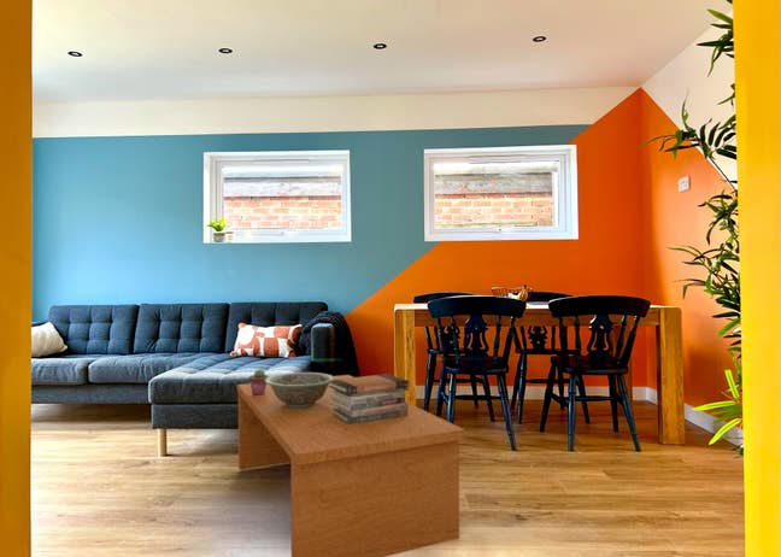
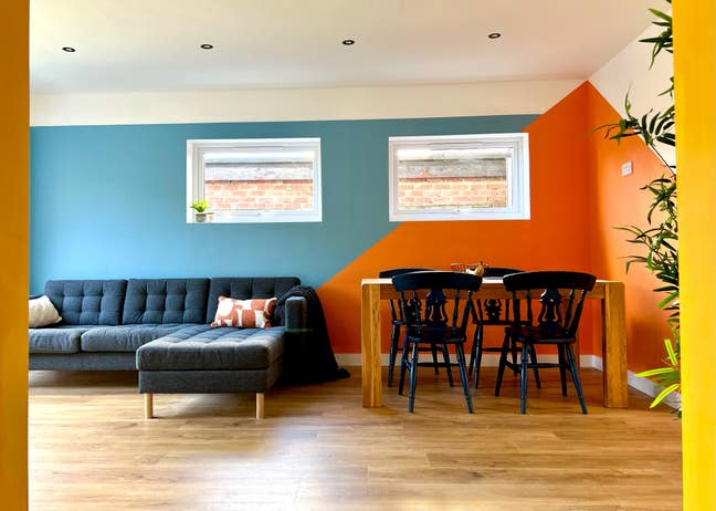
- decorative bowl [265,371,335,409]
- potted succulent [248,368,270,395]
- book stack [329,373,410,424]
- coffee table [236,374,465,557]
